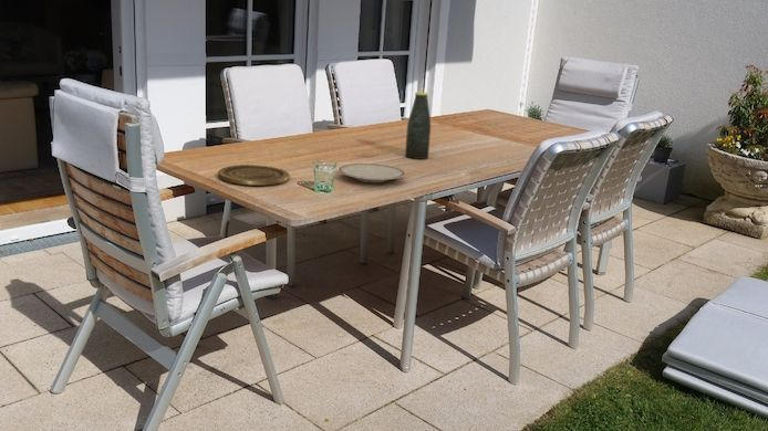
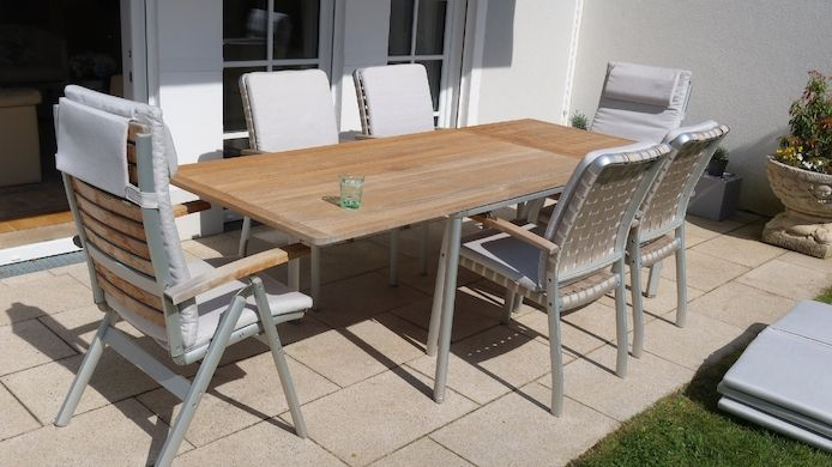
- plate [217,164,291,187]
- plate [338,162,406,183]
- bottle [404,91,432,160]
